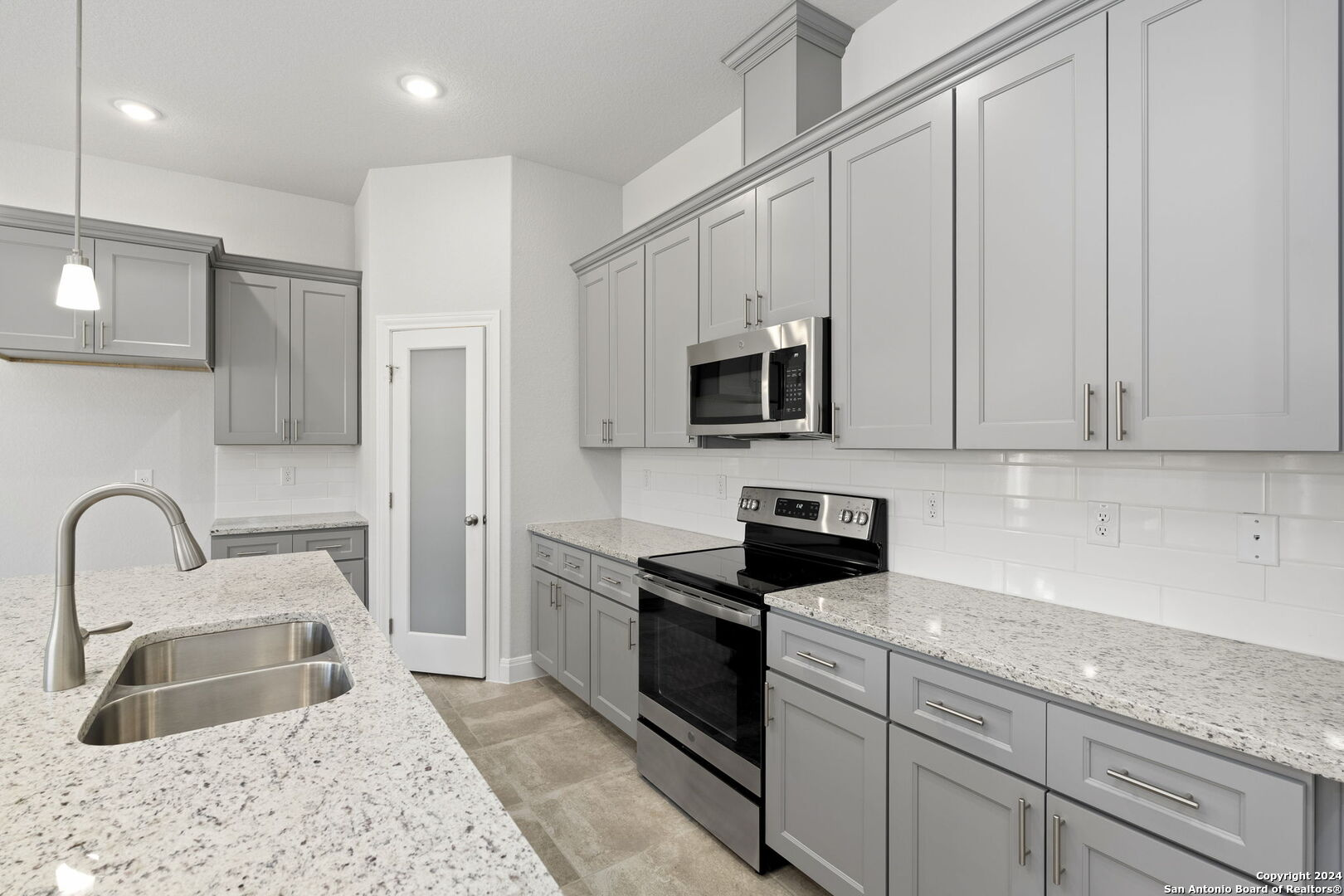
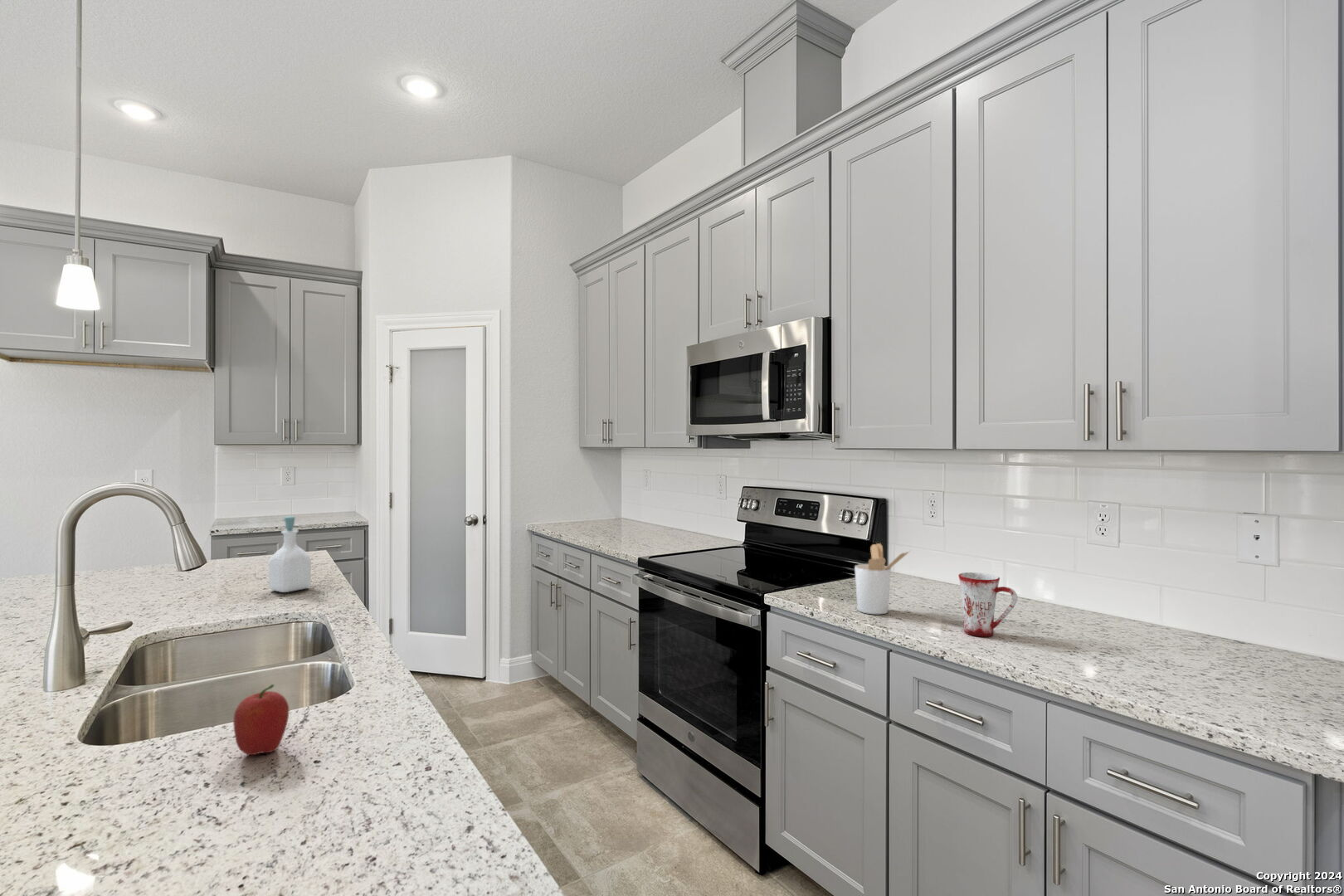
+ fruit [232,684,290,756]
+ mug [957,572,1019,638]
+ soap bottle [267,515,312,593]
+ utensil holder [854,543,911,615]
